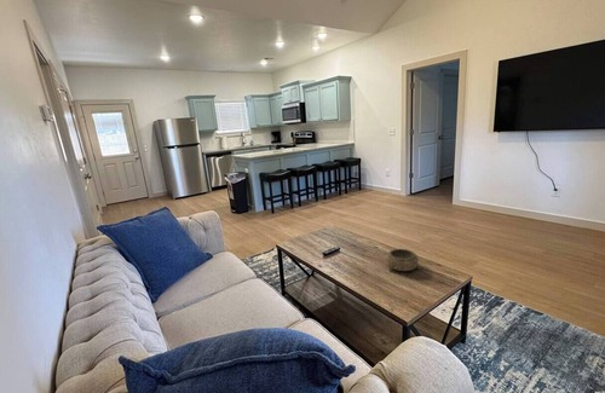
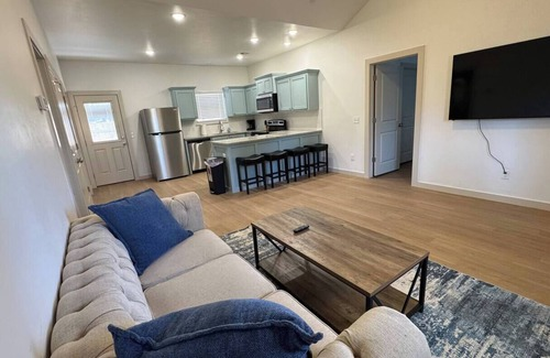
- decorative bowl [385,248,421,272]
